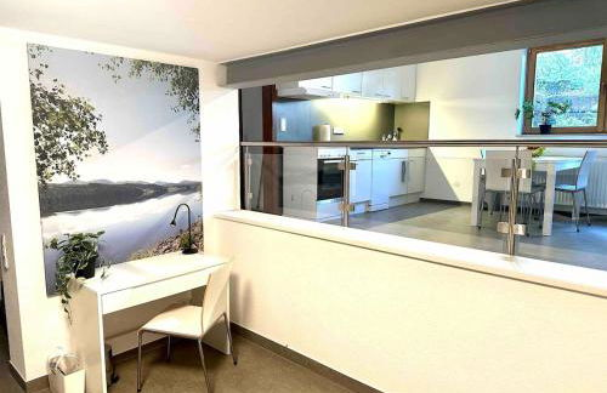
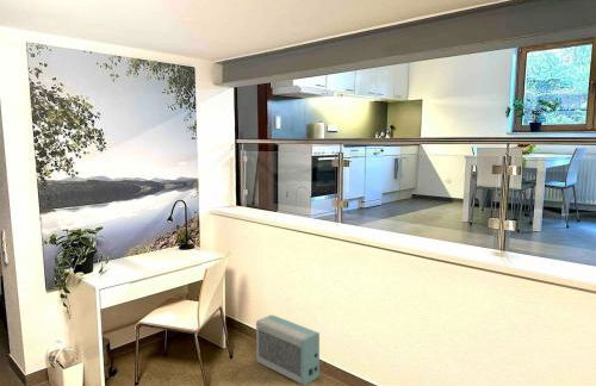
+ air purifier [255,313,321,386]
